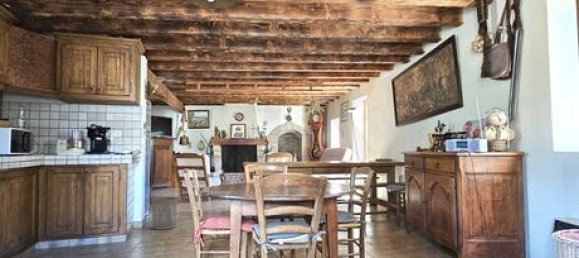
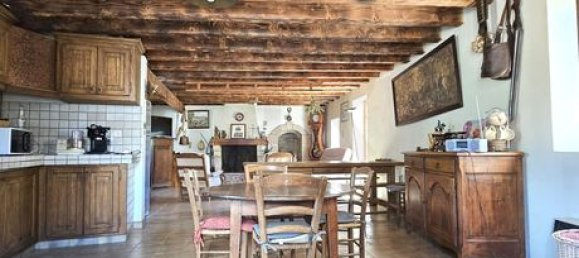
- waste bin [151,196,178,231]
